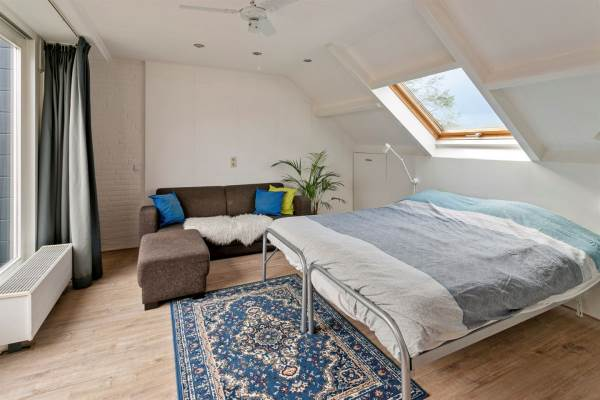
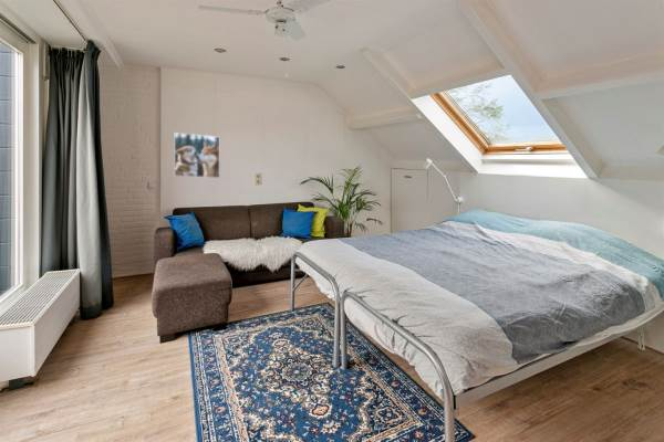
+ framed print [174,131,221,179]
